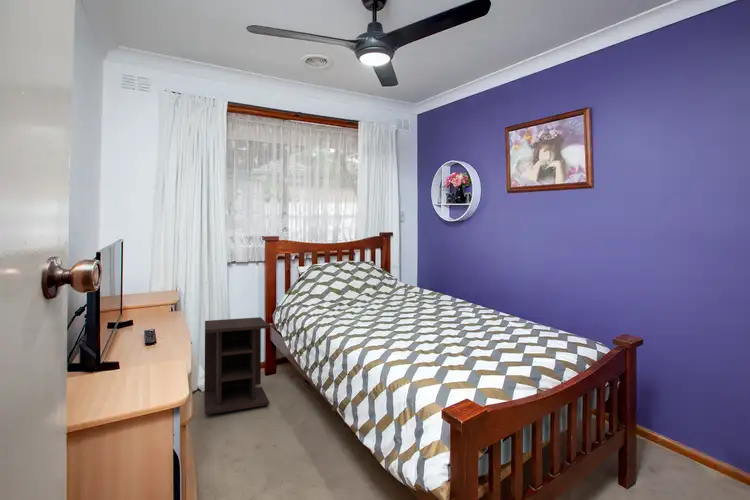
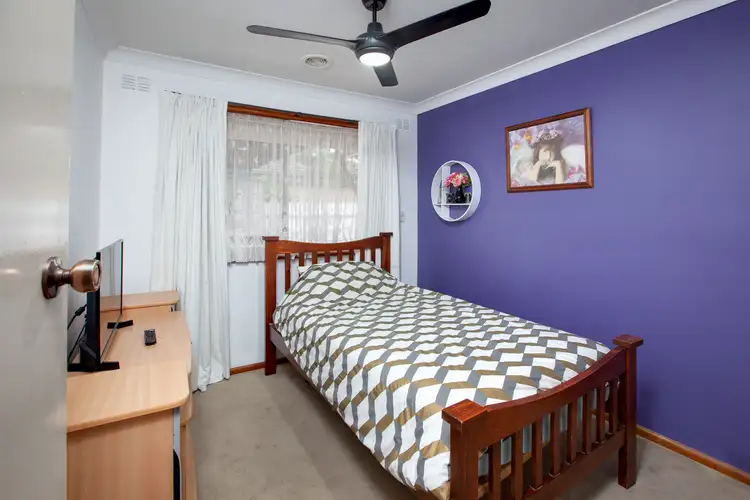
- nightstand [203,316,270,416]
